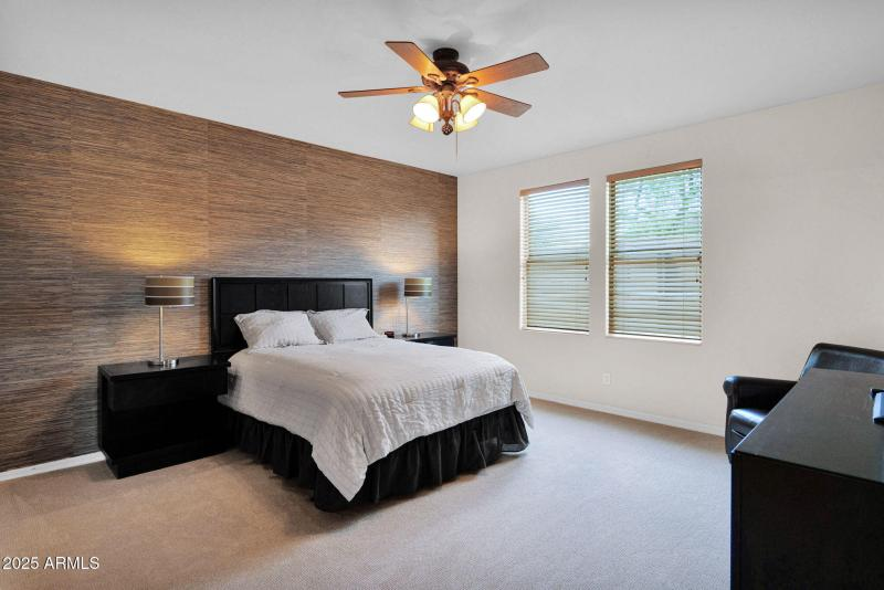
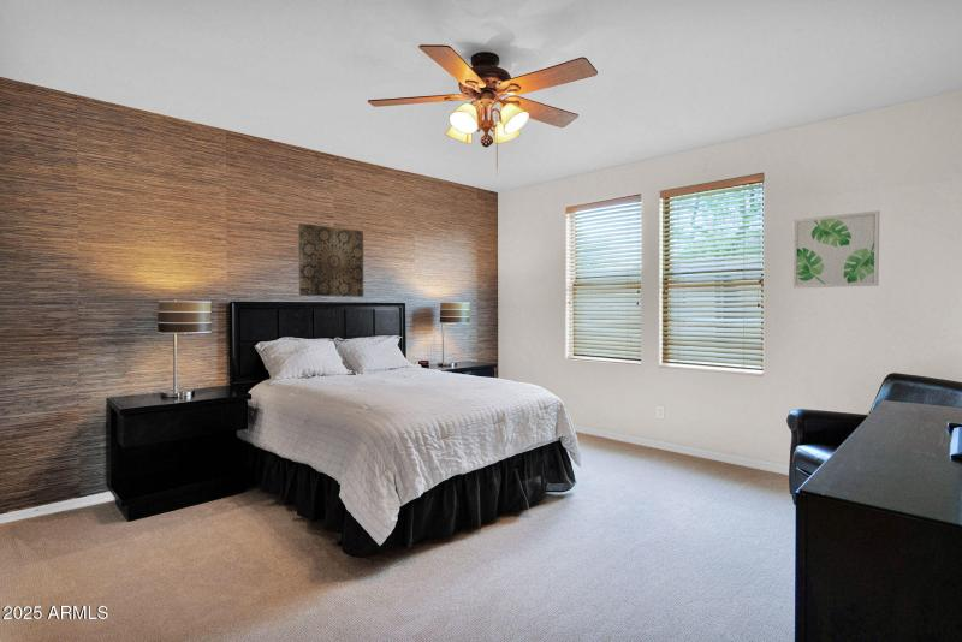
+ wall art [297,222,364,298]
+ wall art [792,209,880,289]
